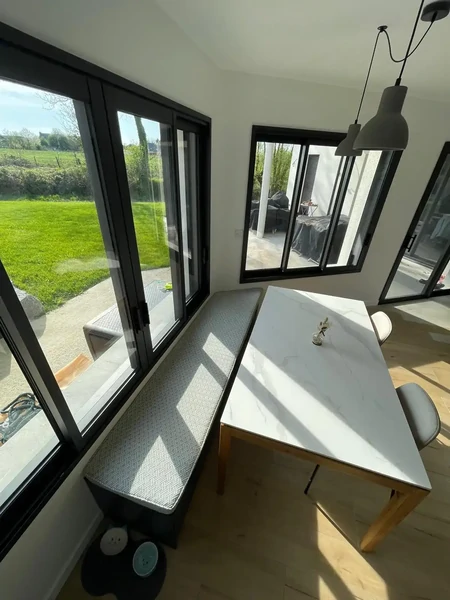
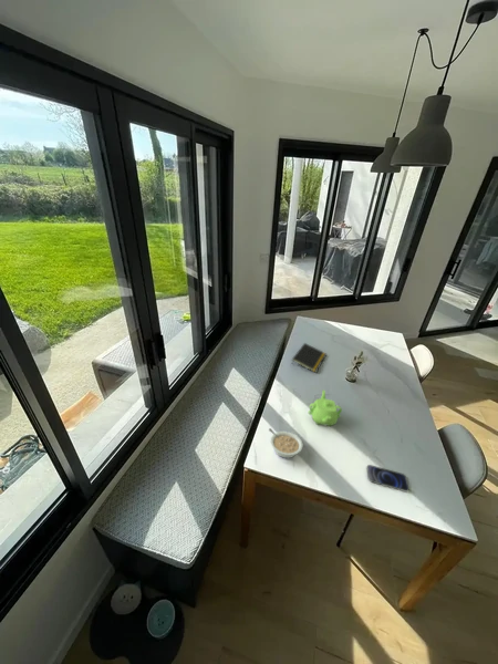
+ teapot [308,388,343,427]
+ legume [268,427,303,459]
+ notepad [290,342,328,374]
+ smartphone [365,464,411,492]
